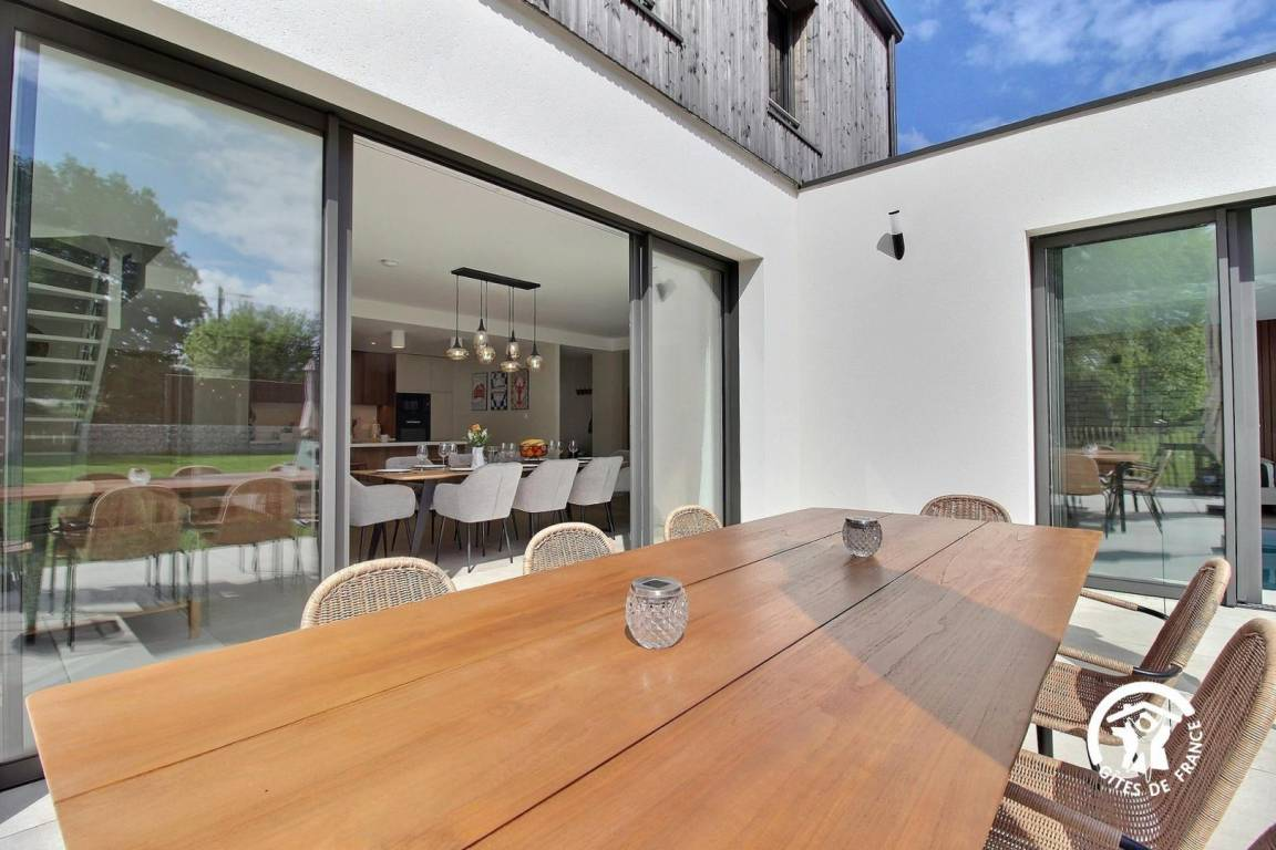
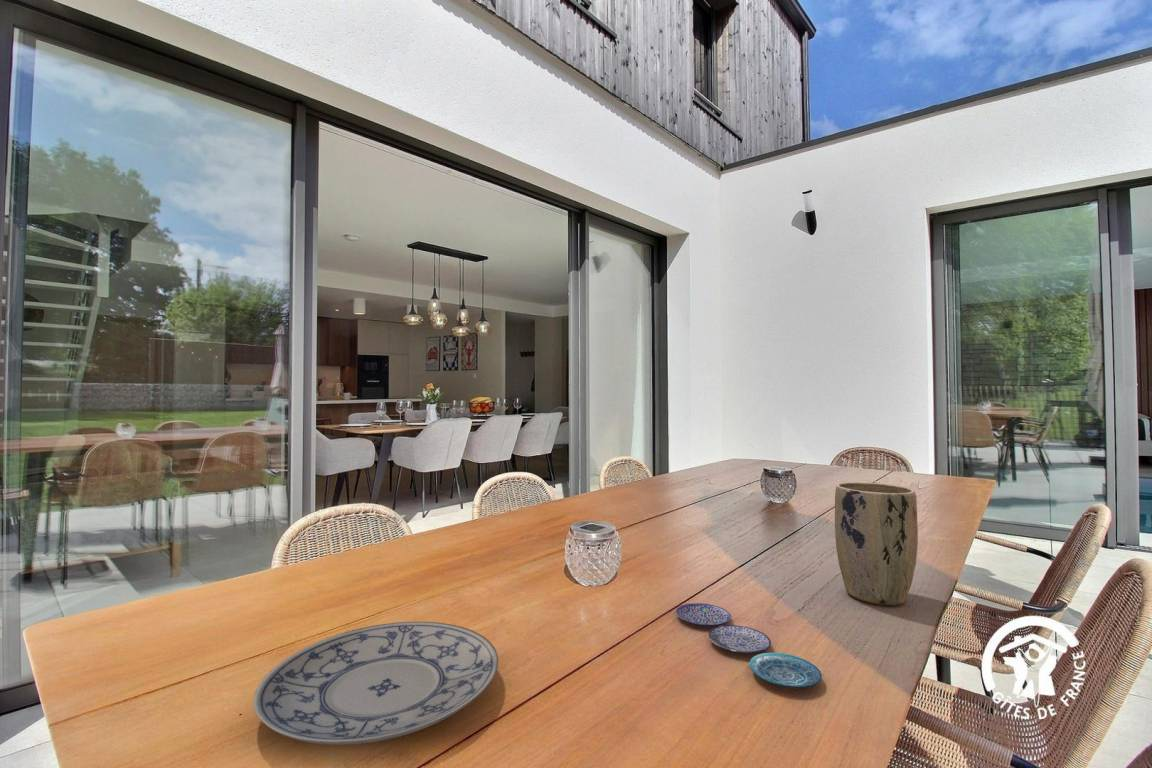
+ plant pot [834,481,919,606]
+ plate [253,621,499,746]
+ plate [675,602,823,689]
